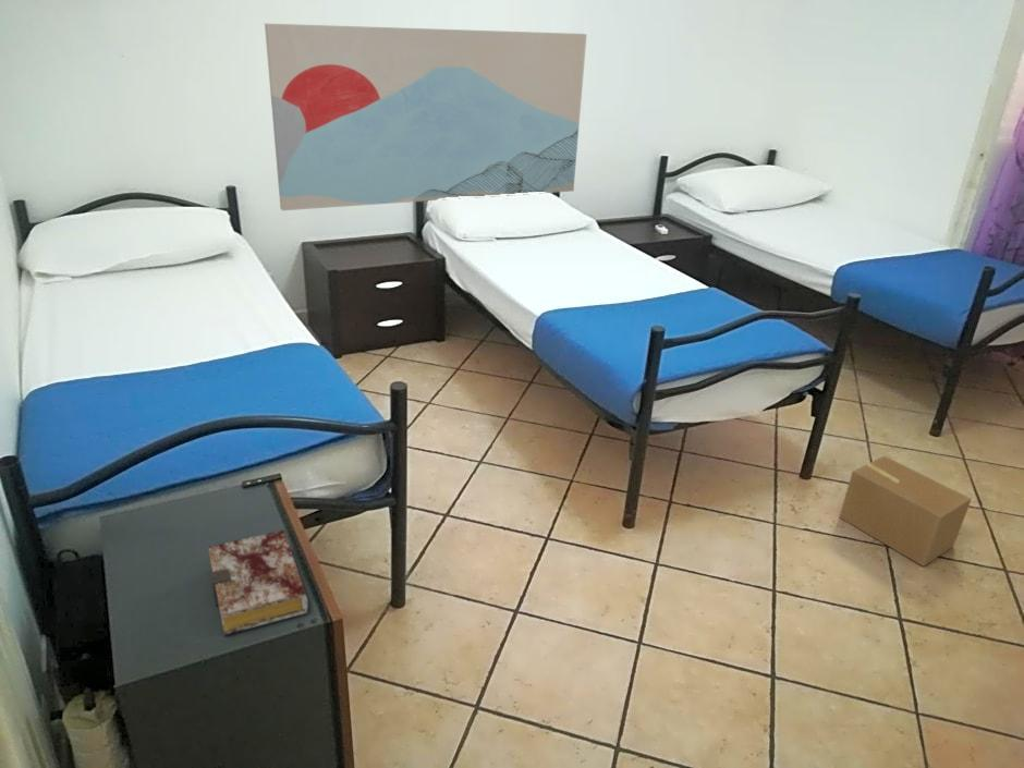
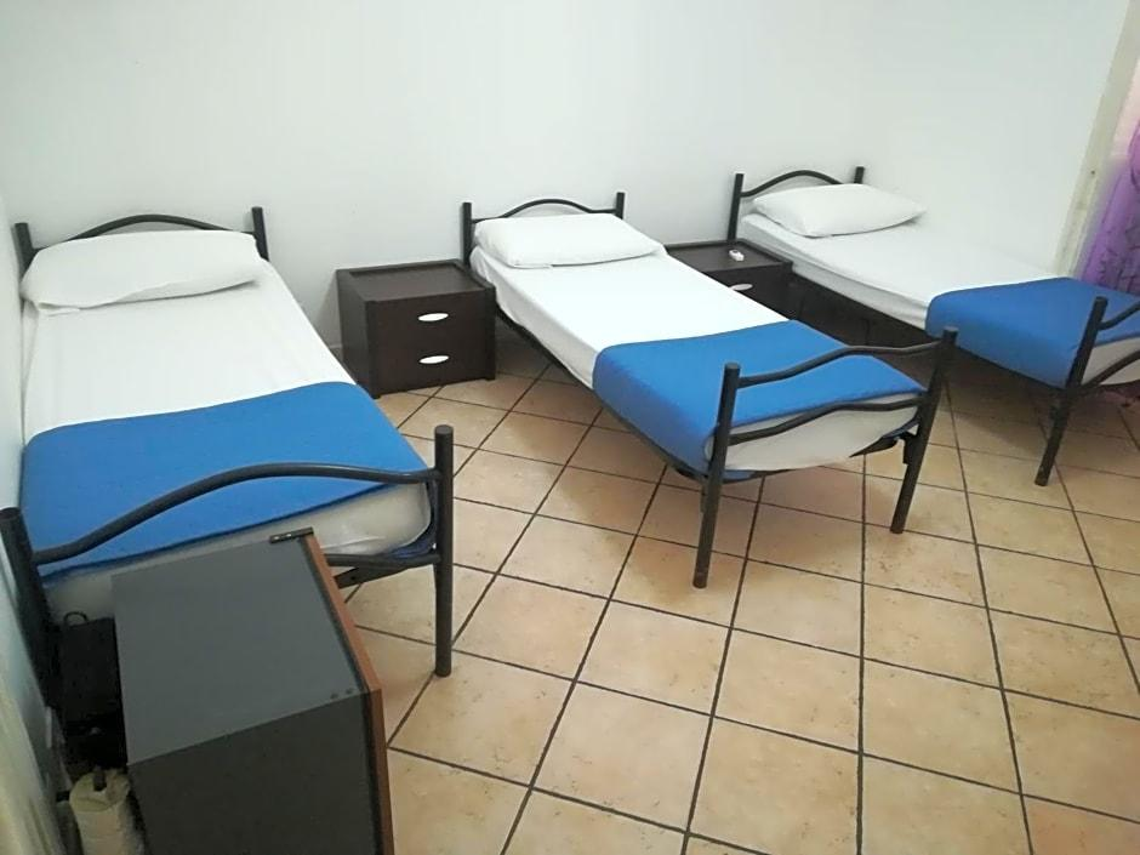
- wall art [264,23,587,211]
- book [207,528,309,636]
- cardboard box [838,454,973,568]
